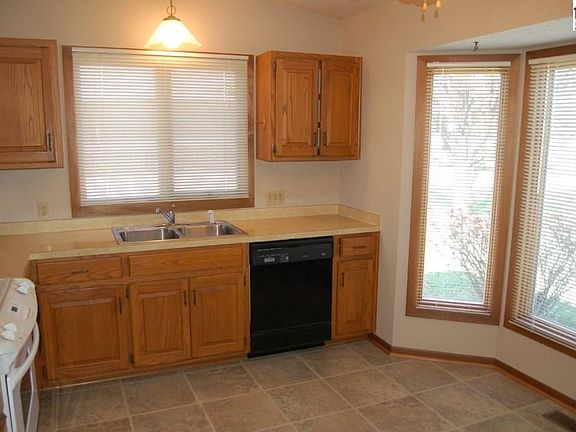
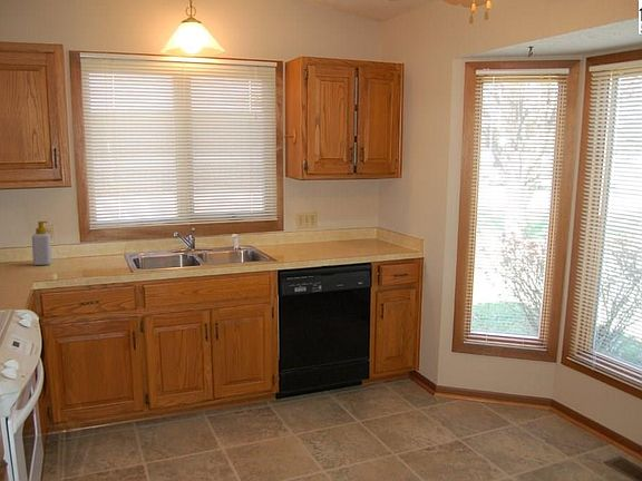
+ soap bottle [31,220,54,266]
